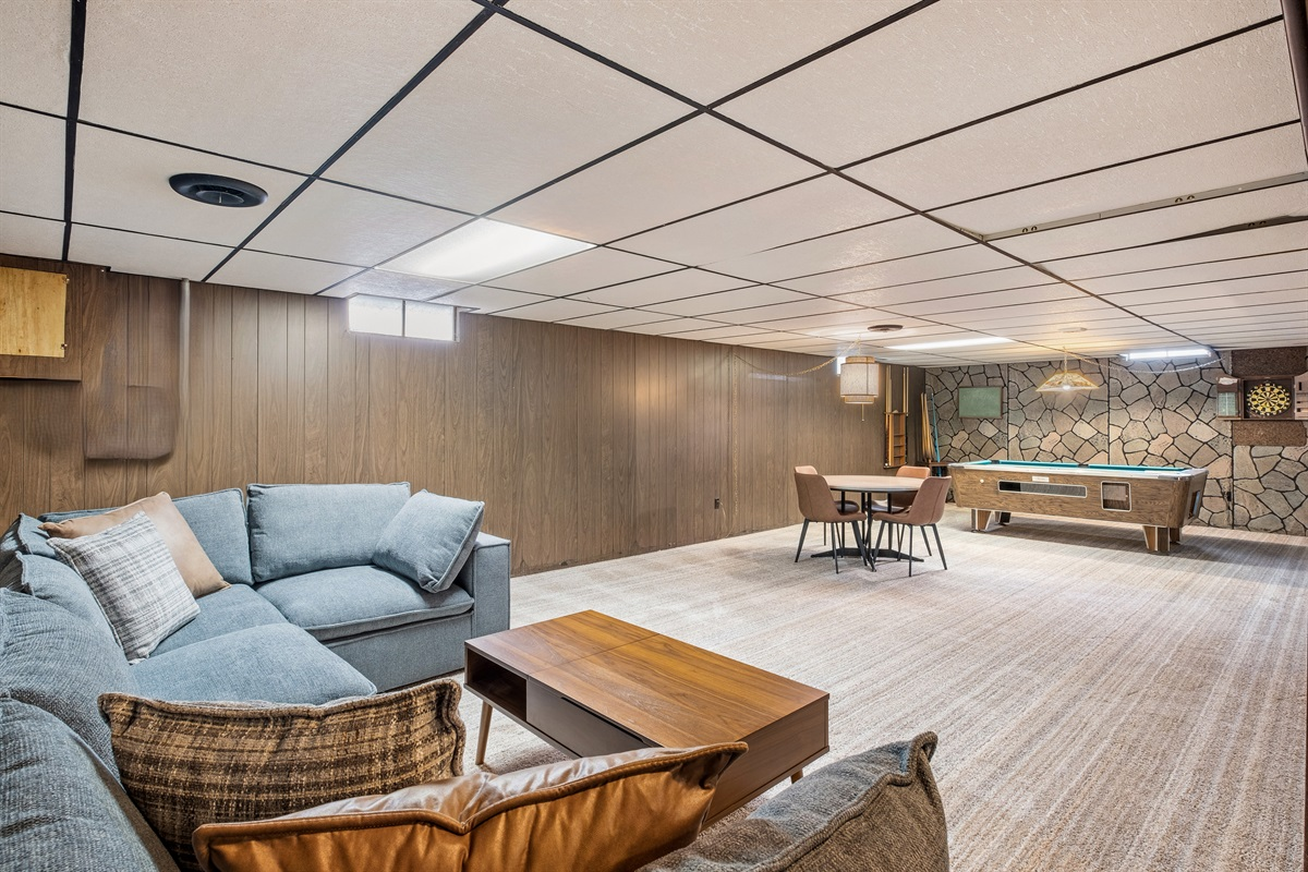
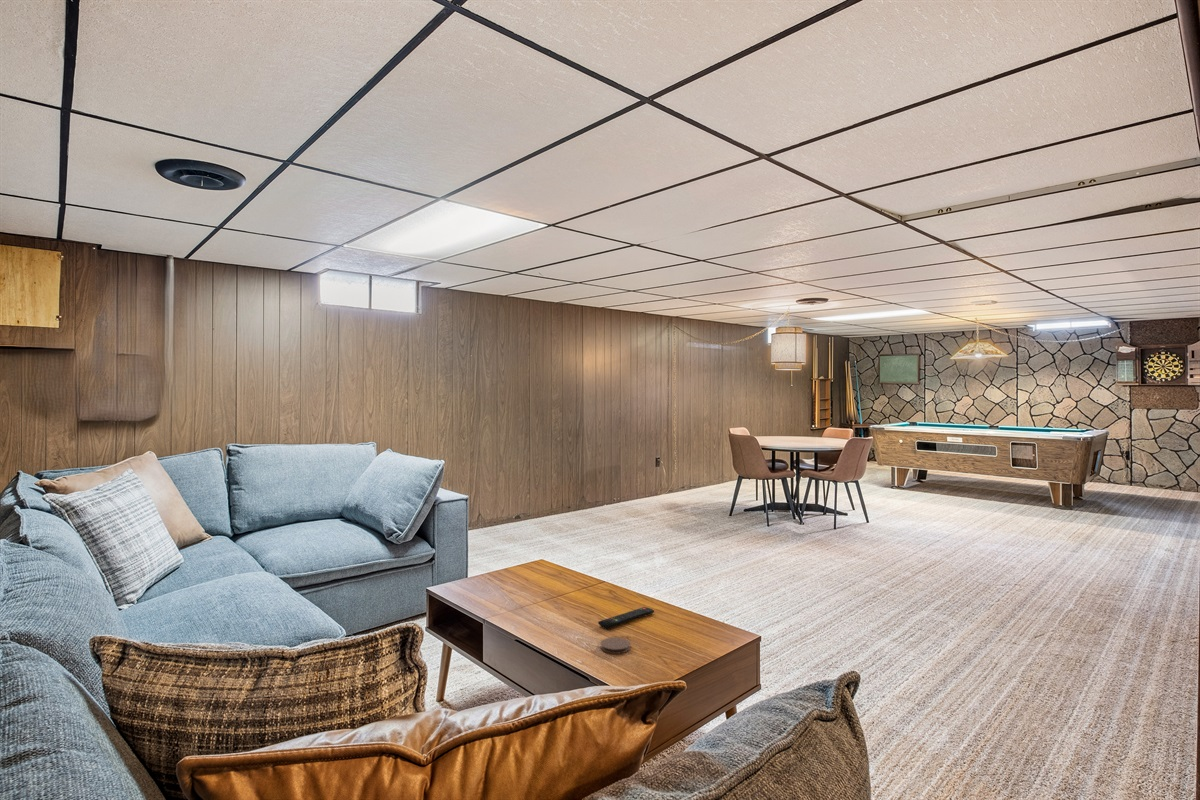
+ remote control [597,606,655,629]
+ coaster [599,636,632,655]
